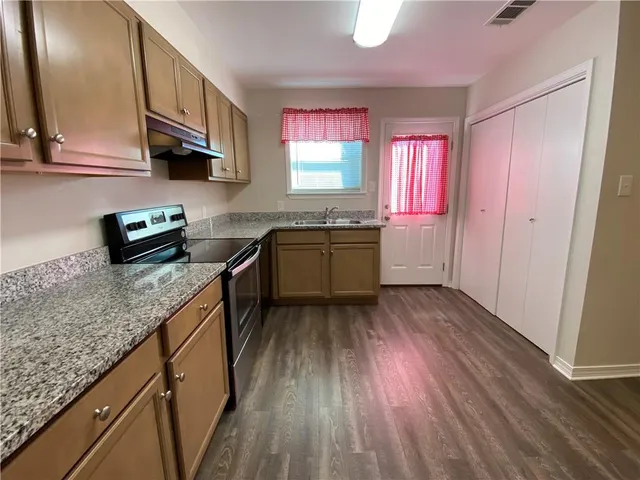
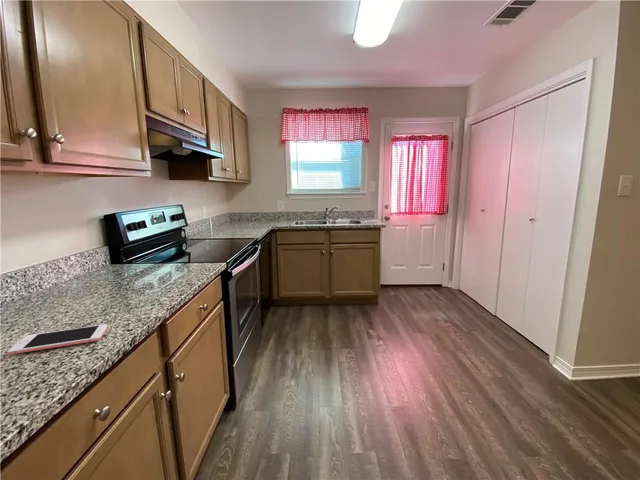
+ cell phone [6,323,109,356]
